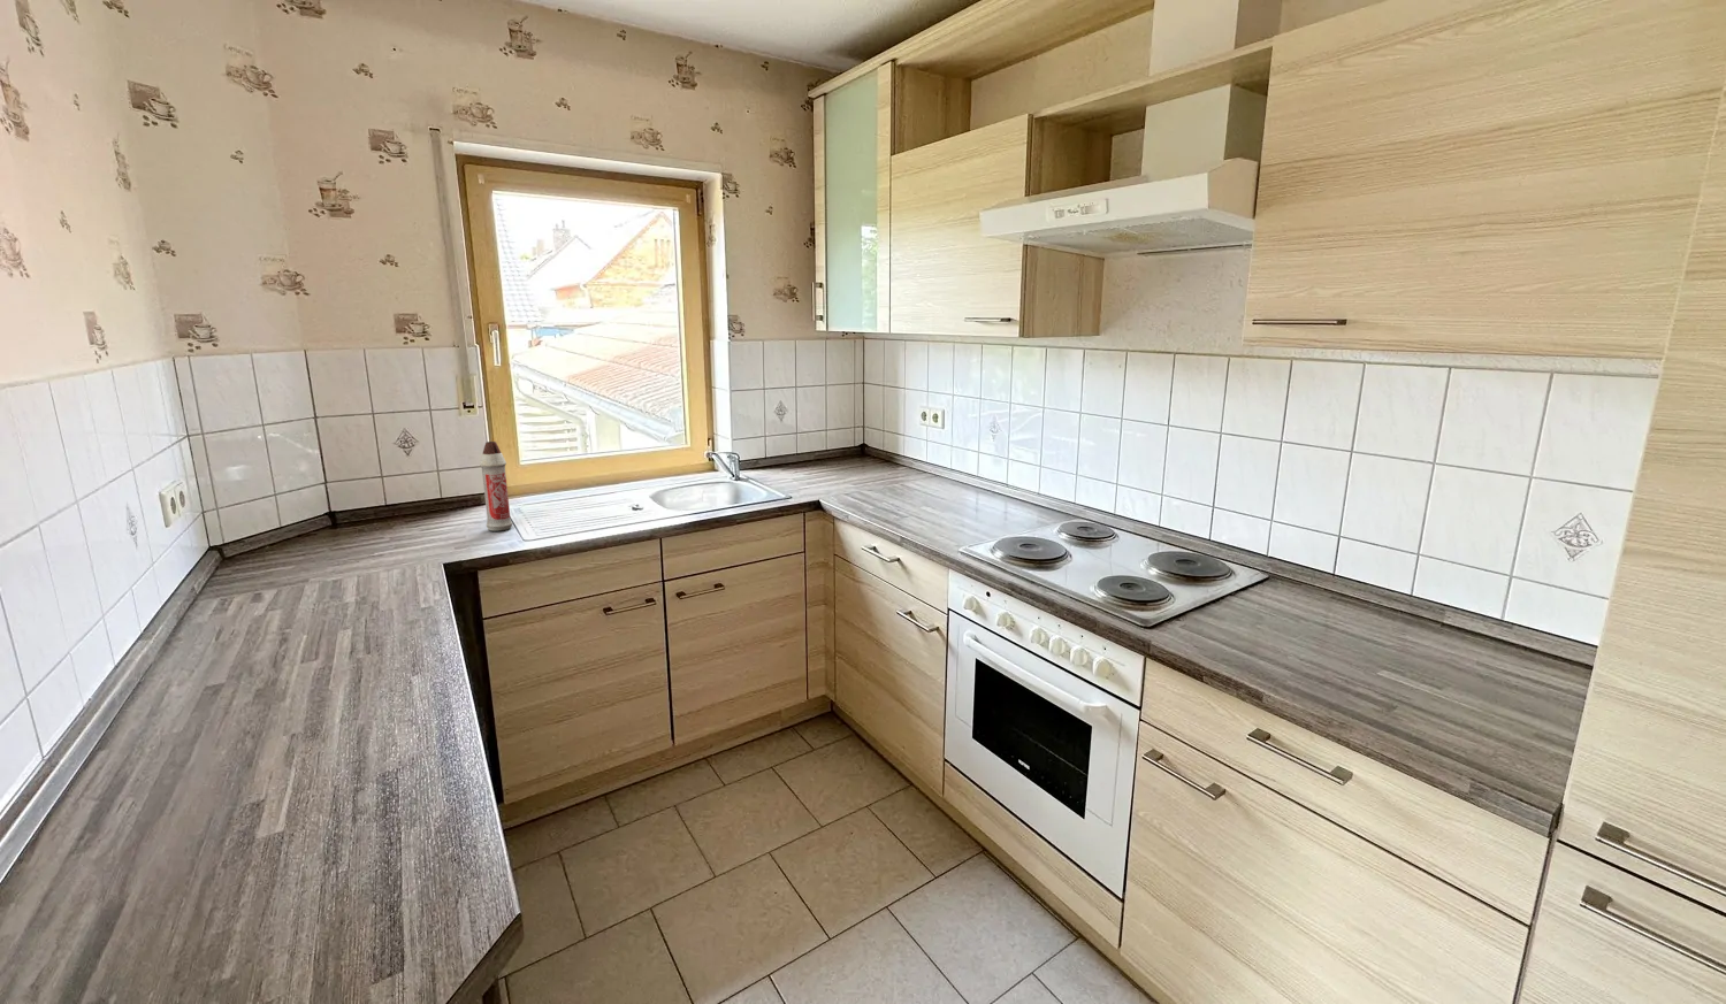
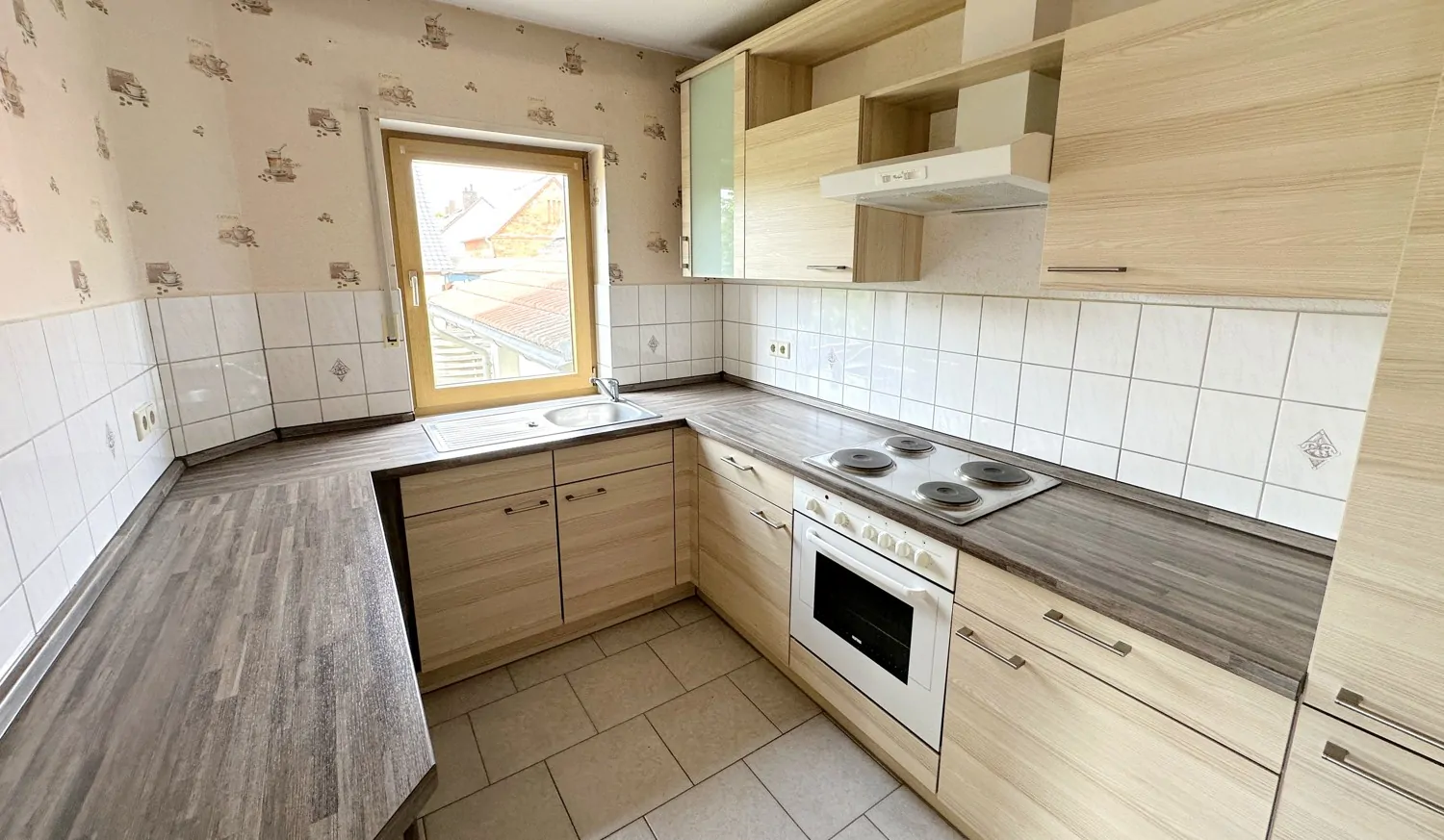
- spray bottle [478,441,513,532]
